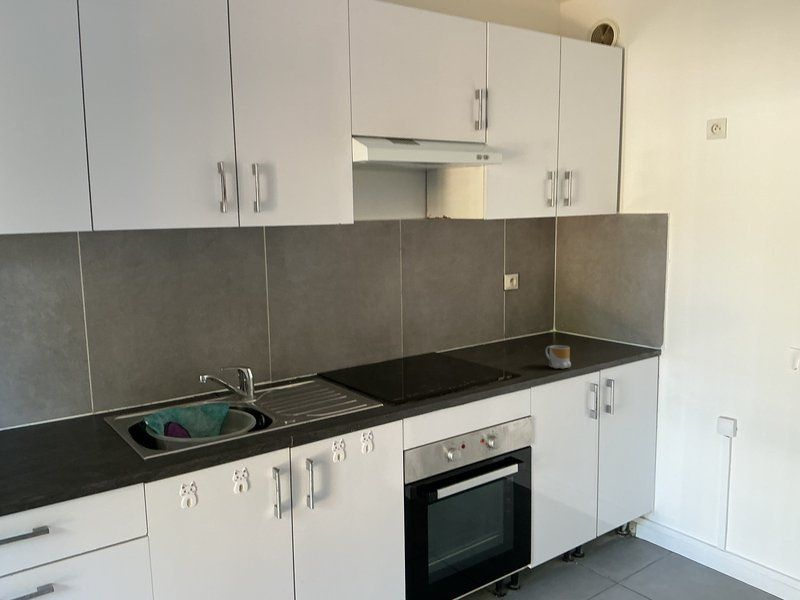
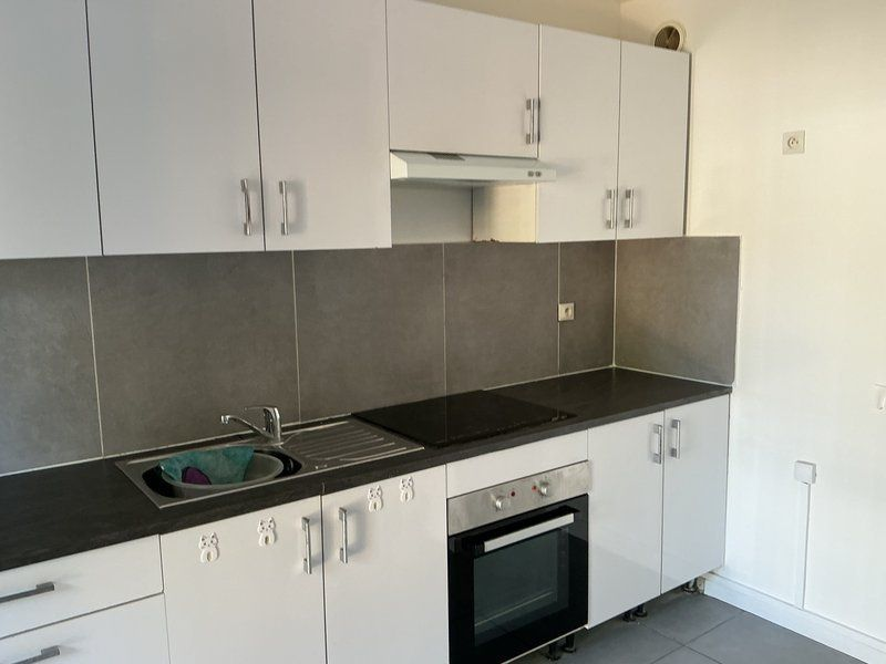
- mug [545,344,572,370]
